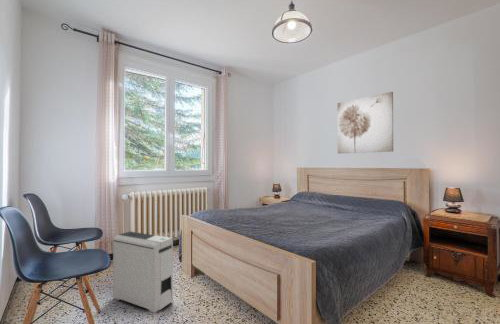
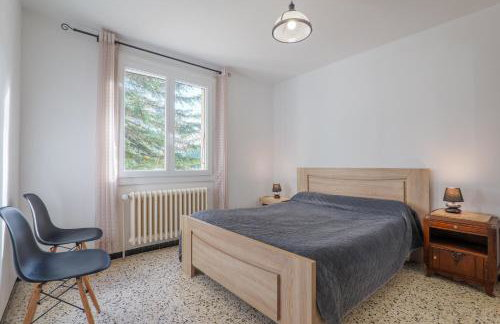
- wall art [337,91,394,155]
- air purifier [112,230,174,314]
